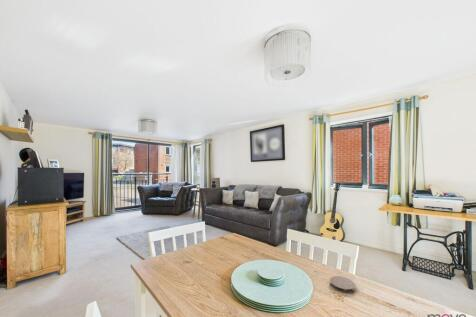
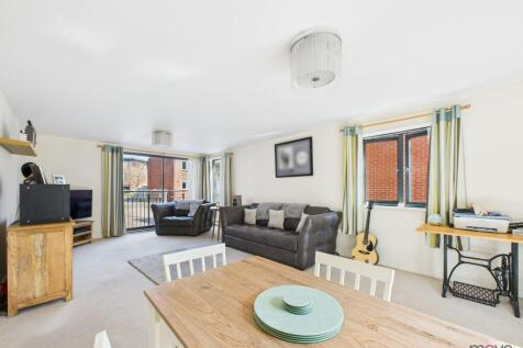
- coaster [329,275,357,294]
